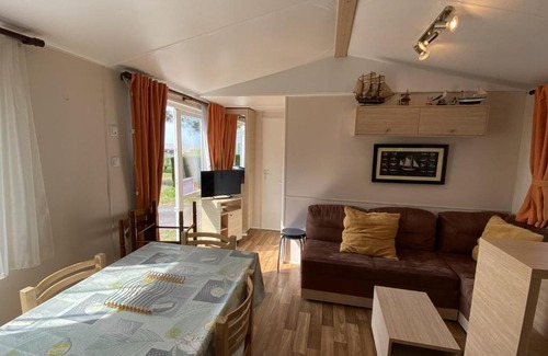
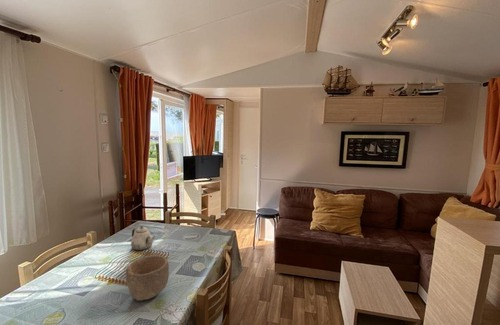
+ teapot [130,225,156,251]
+ bowl [125,254,170,302]
